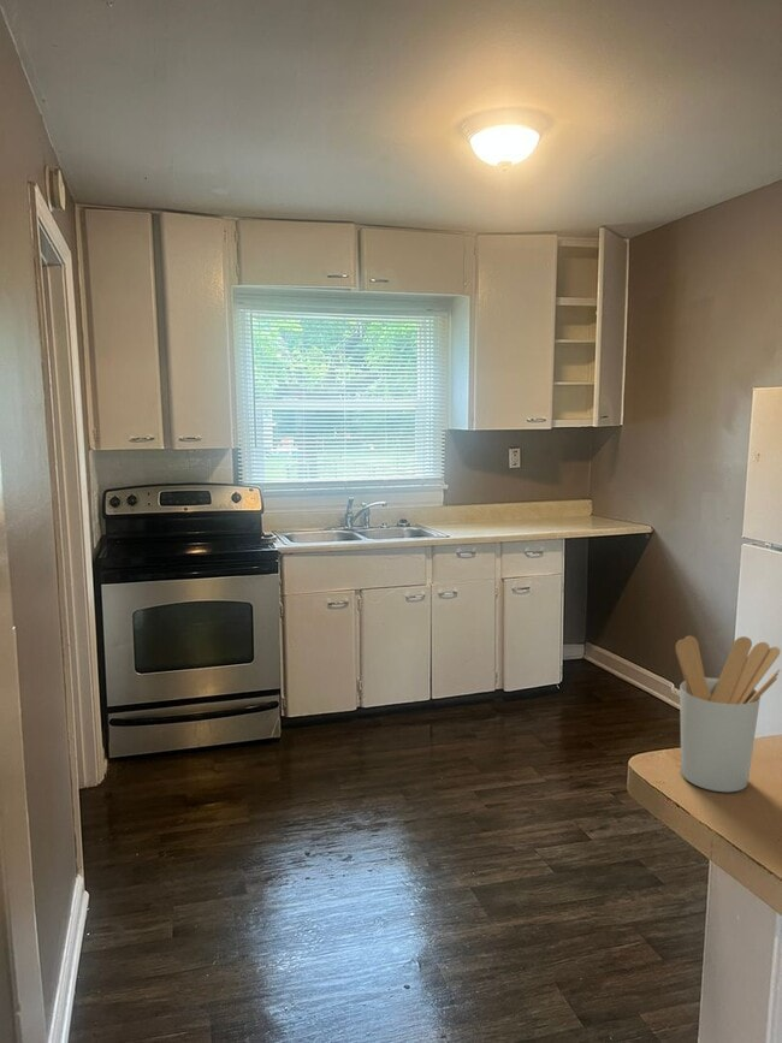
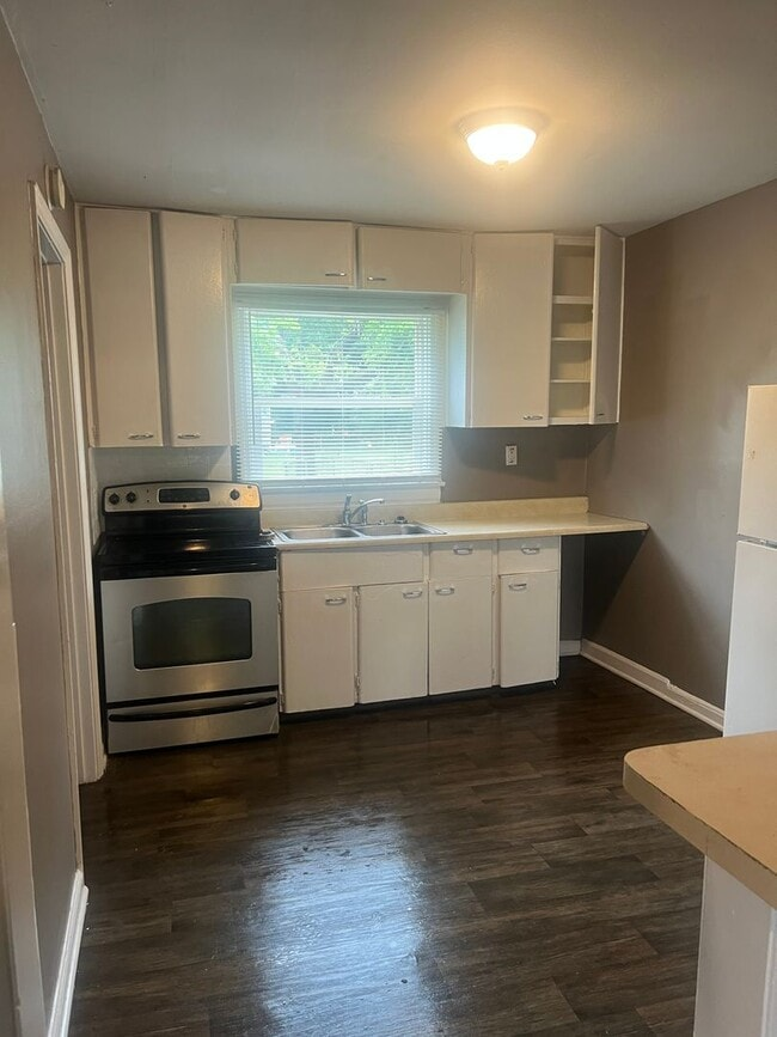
- utensil holder [674,635,781,793]
